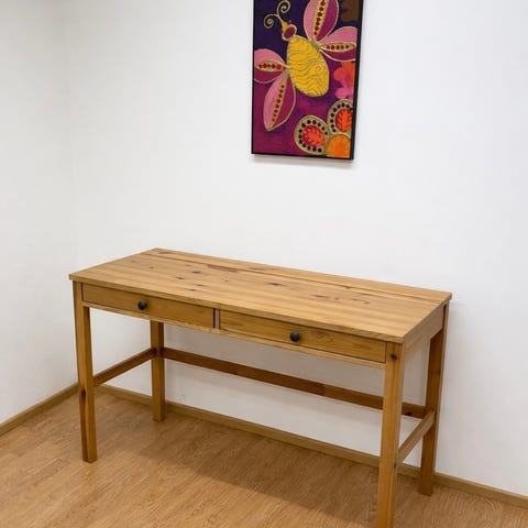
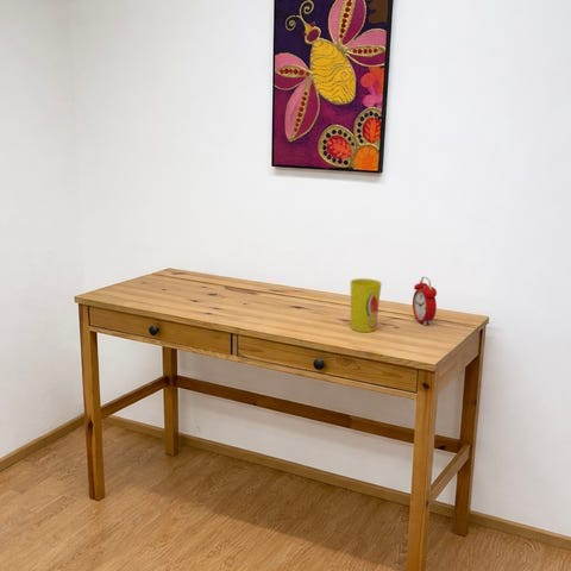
+ alarm clock [412,276,438,326]
+ cup [350,277,383,333]
